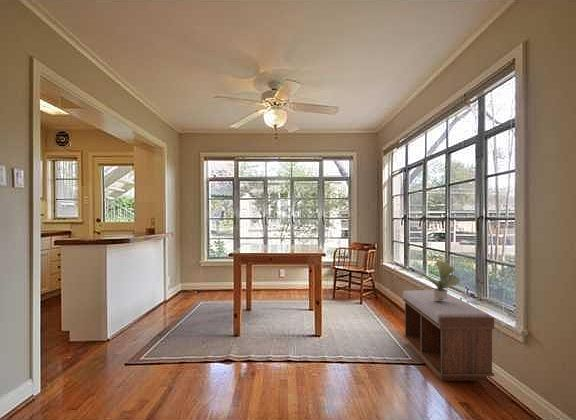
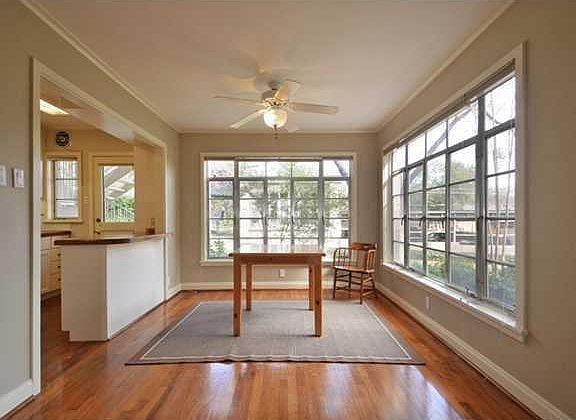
- potted plant [423,259,460,301]
- bench [402,289,495,382]
